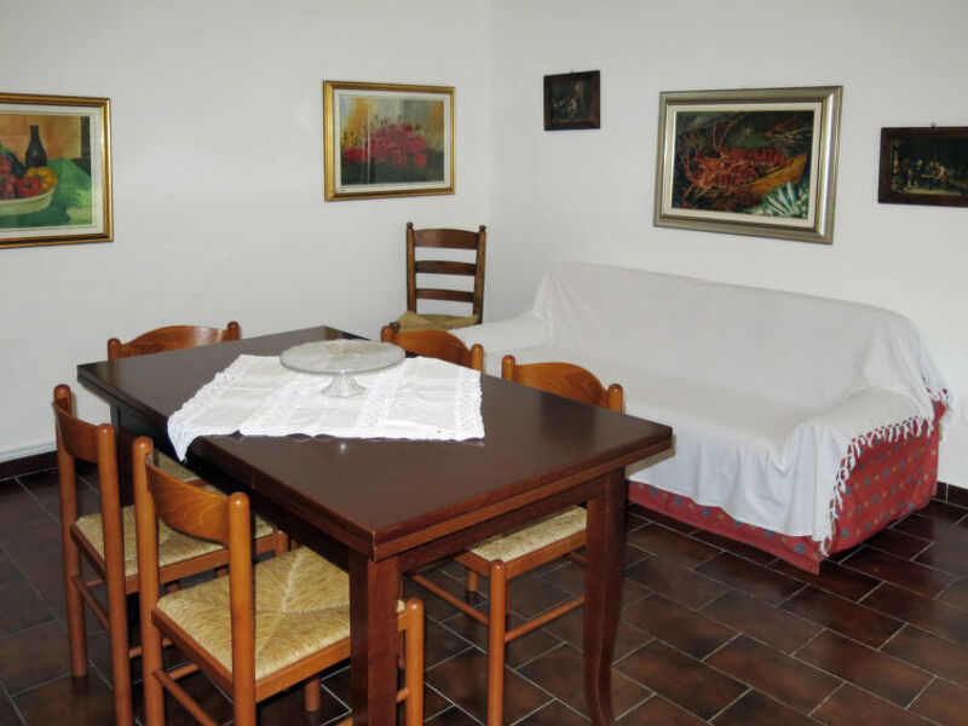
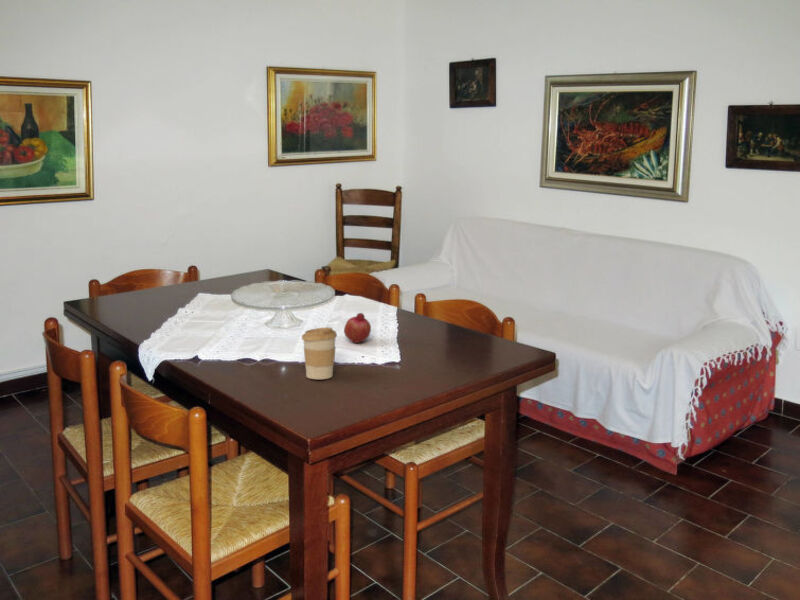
+ coffee cup [301,326,338,380]
+ fruit [343,312,372,344]
